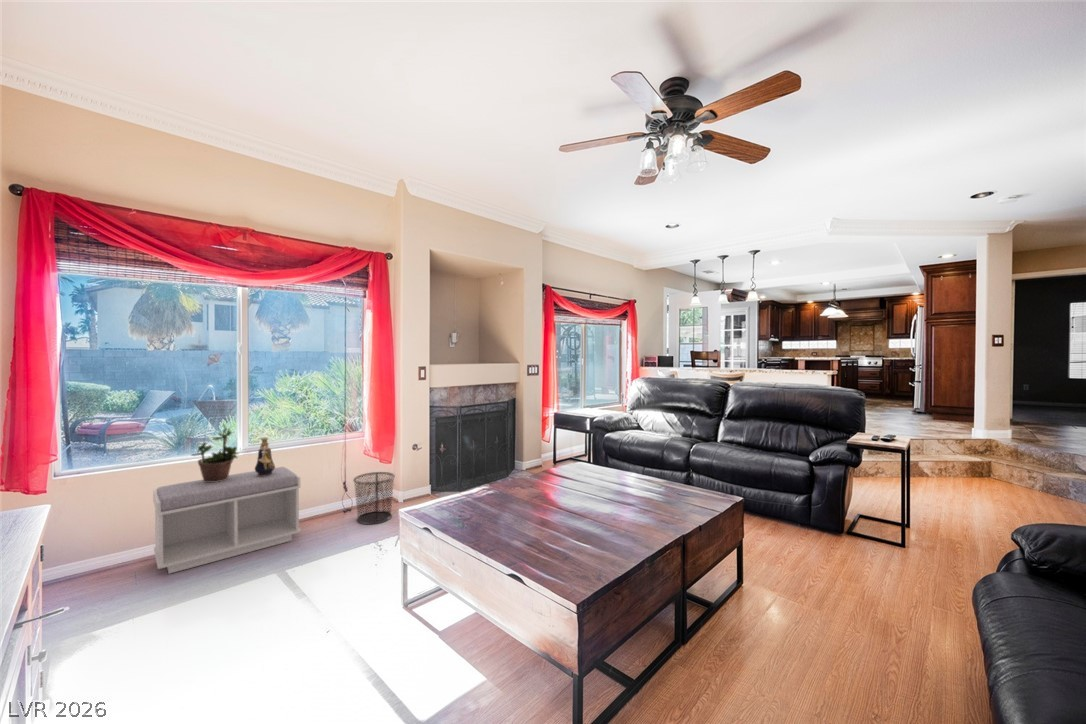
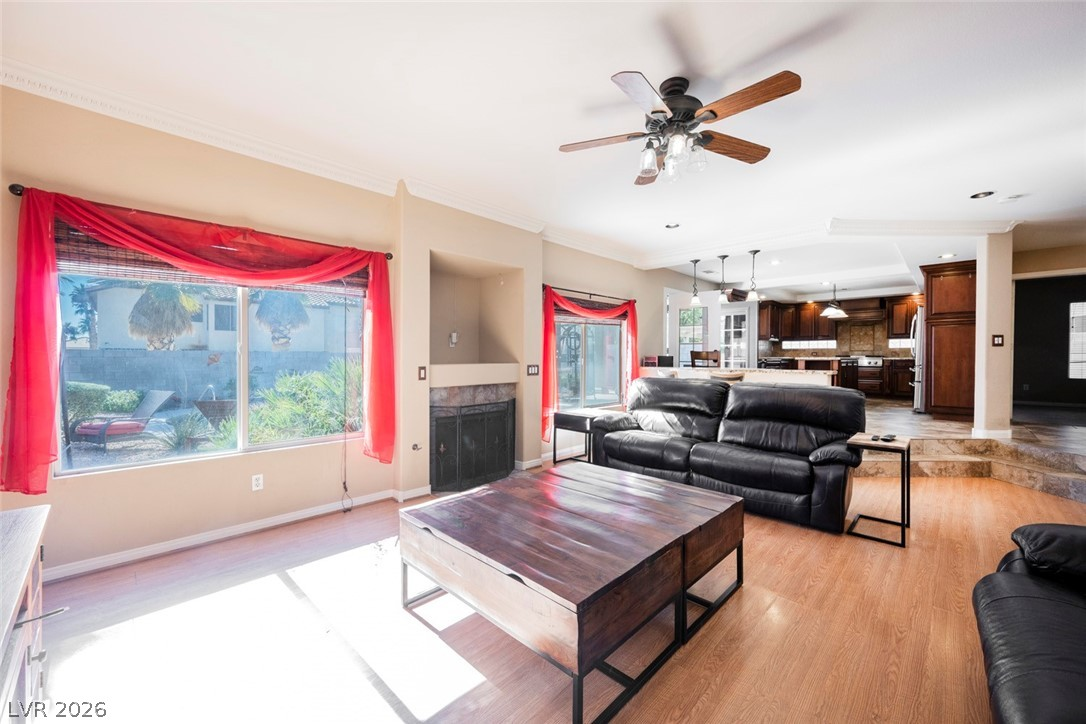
- waste bin [352,471,396,526]
- bench [152,466,302,575]
- potted plant [190,427,240,482]
- decorative vase [254,436,276,476]
